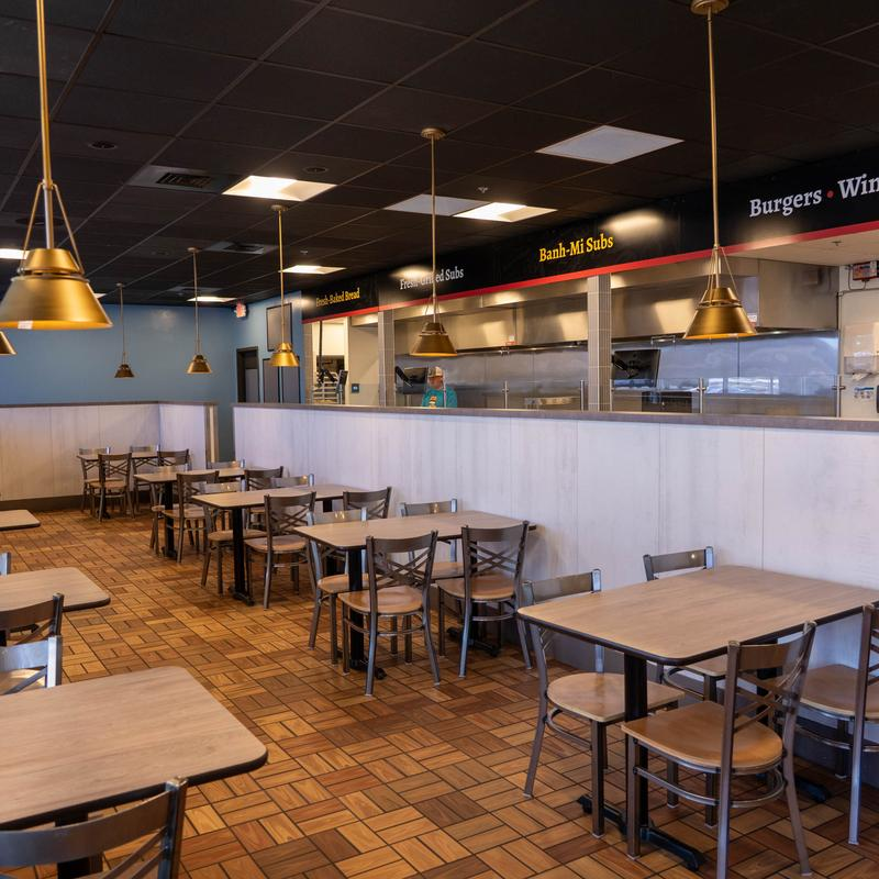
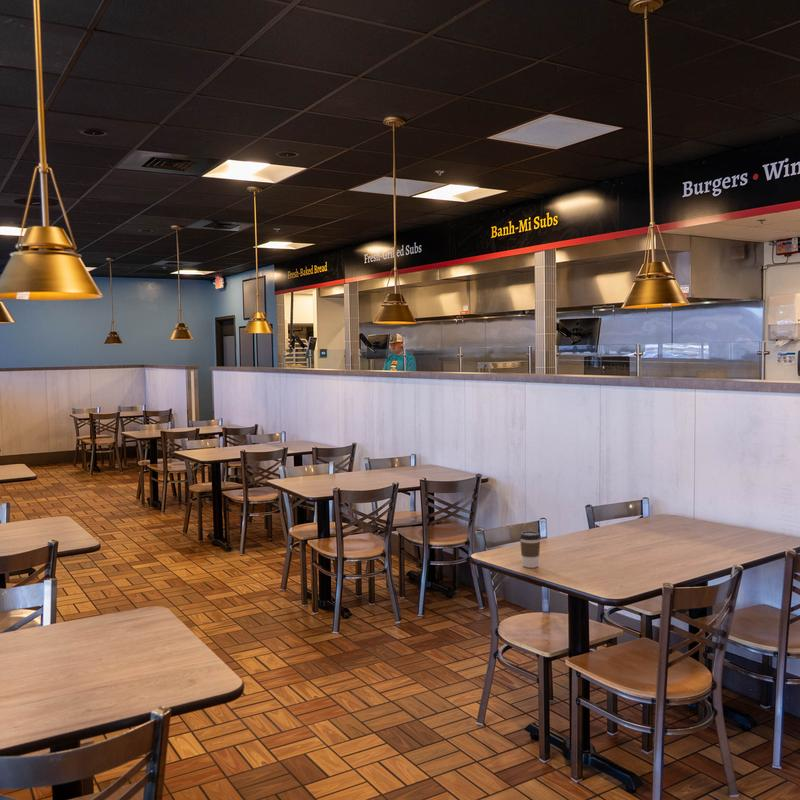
+ coffee cup [519,530,542,569]
